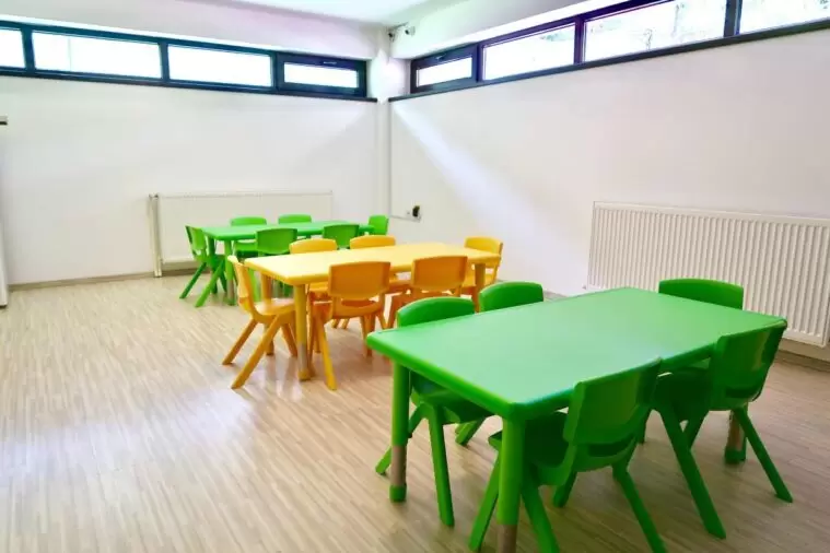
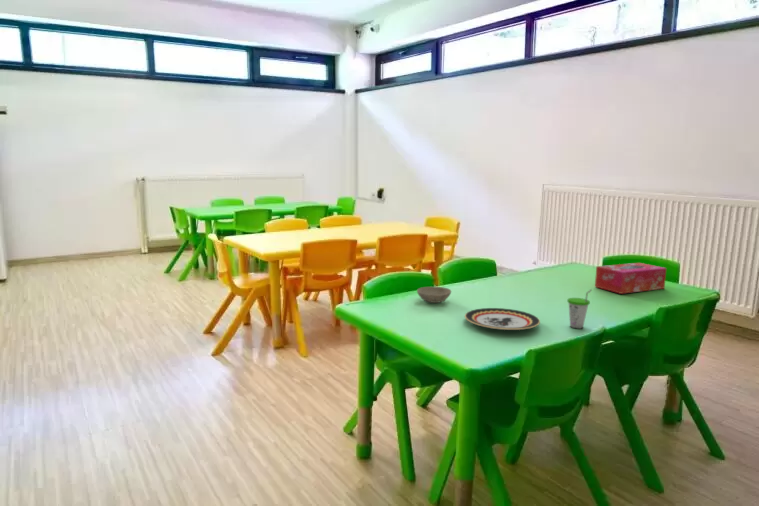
+ cup [566,288,593,330]
+ plate [464,307,541,331]
+ bowl [416,286,452,304]
+ tissue box [594,262,668,295]
